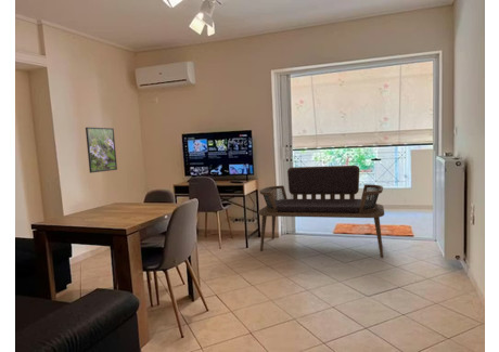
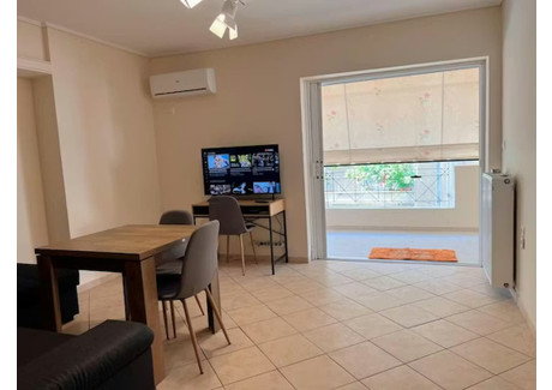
- bench [257,165,385,258]
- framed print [85,127,118,174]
